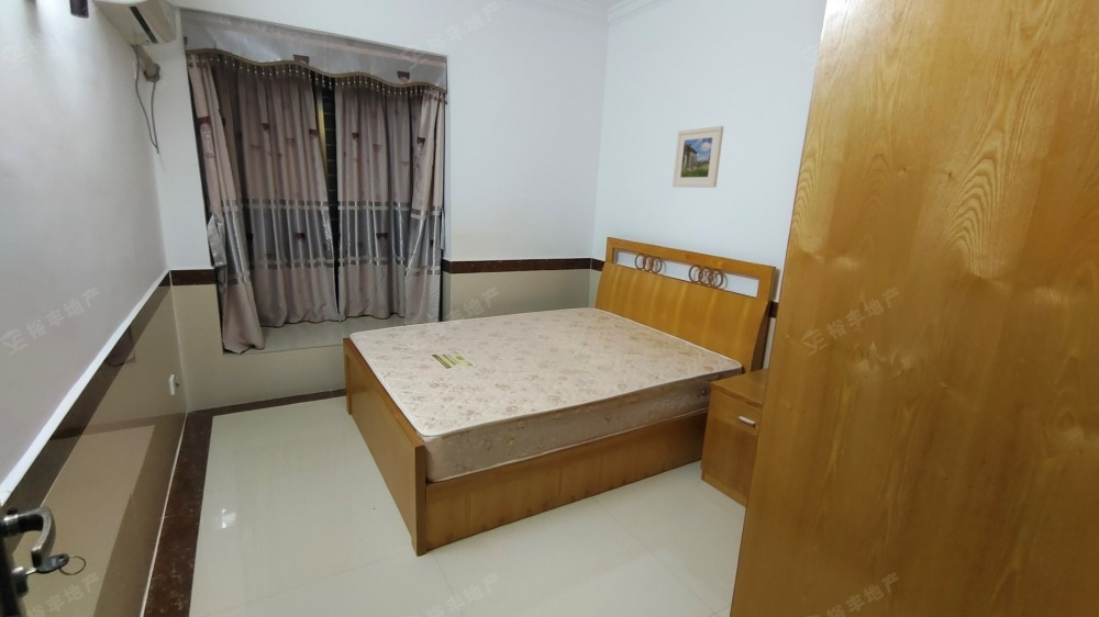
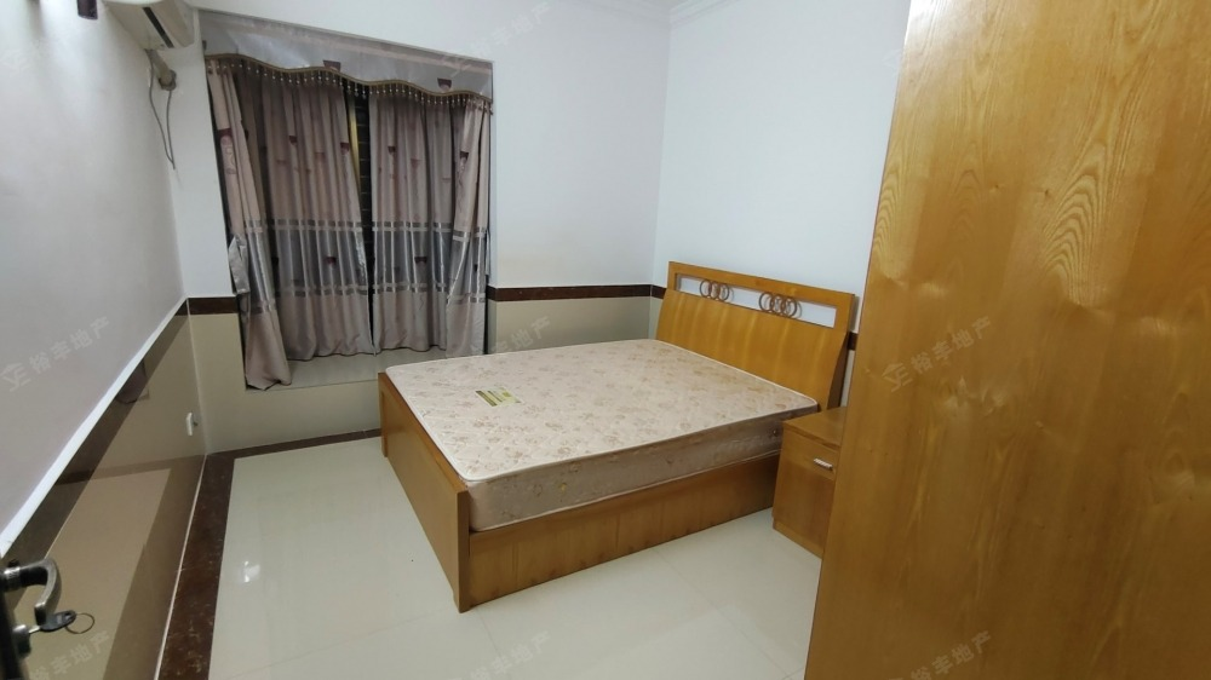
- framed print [671,125,725,189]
